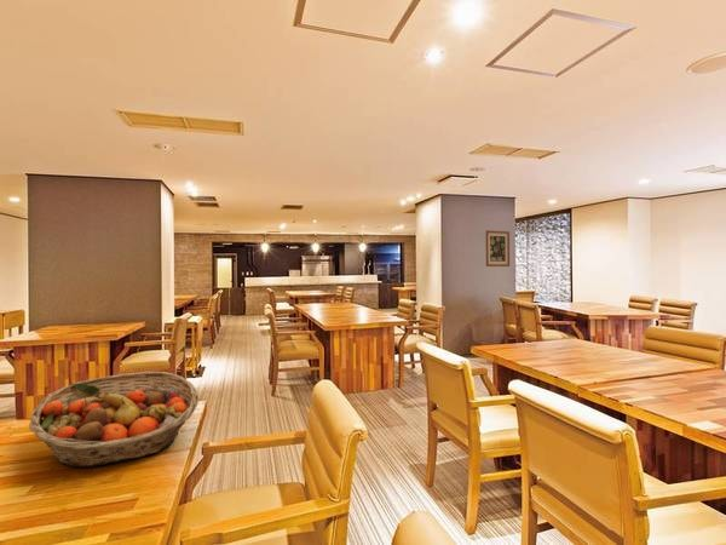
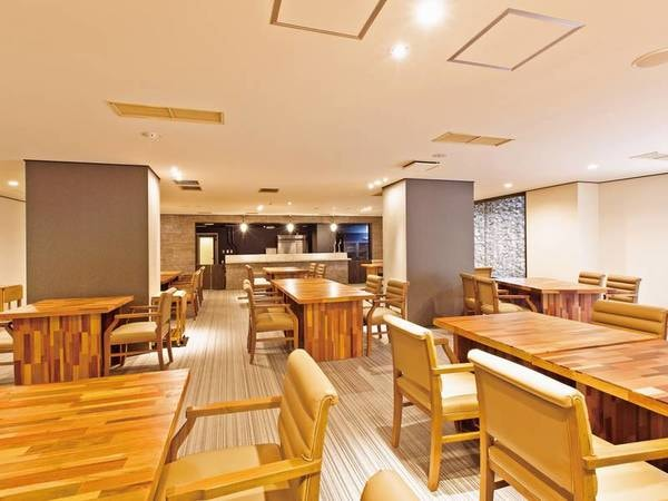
- fruit basket [28,371,200,469]
- wall art [485,229,511,268]
